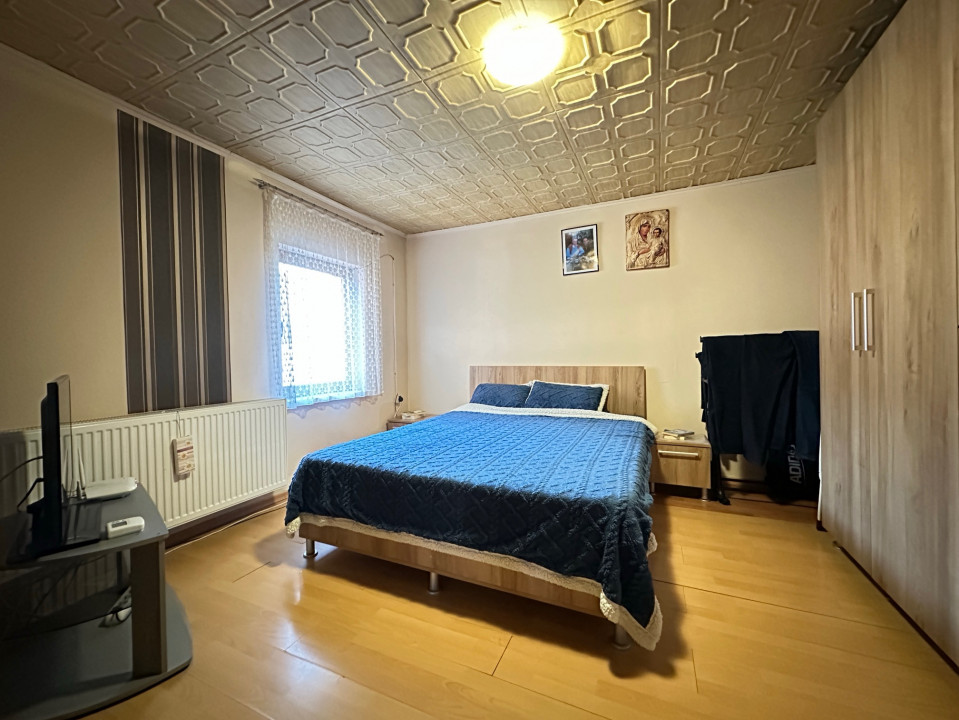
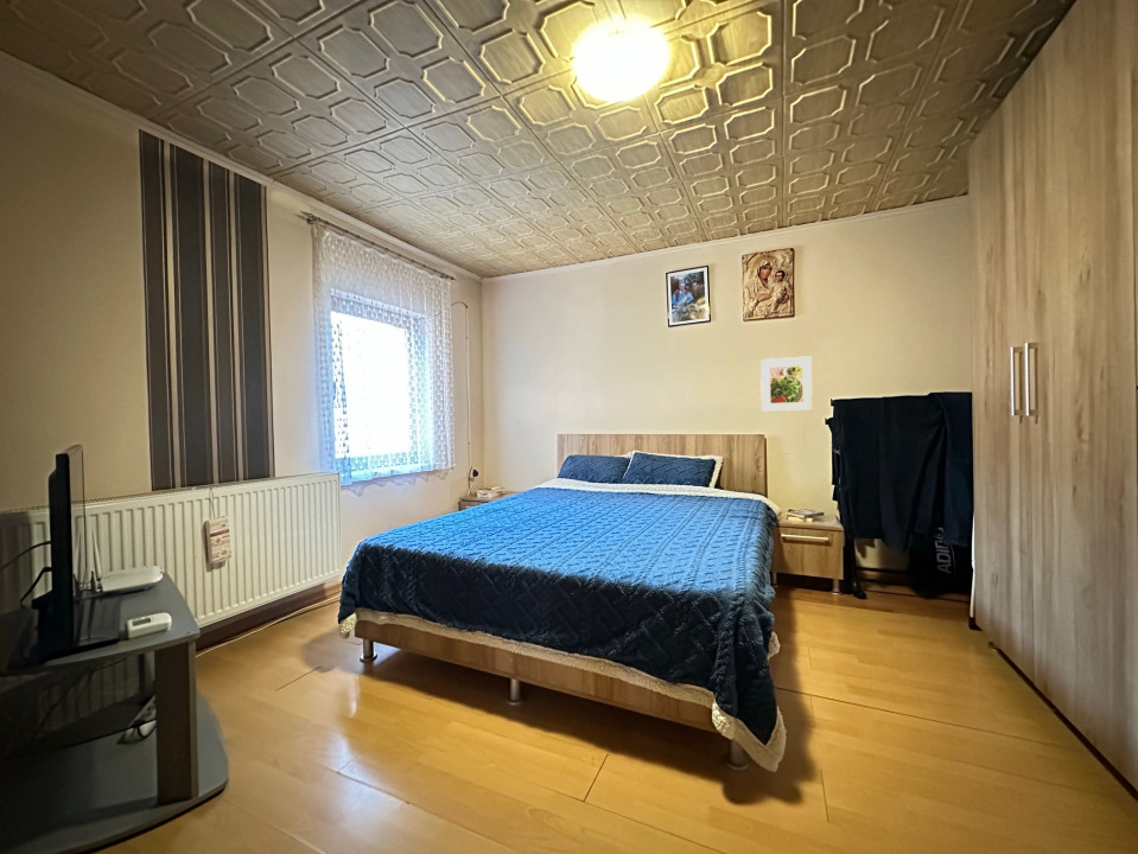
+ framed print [759,355,814,413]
